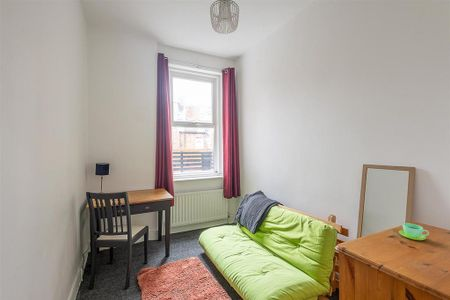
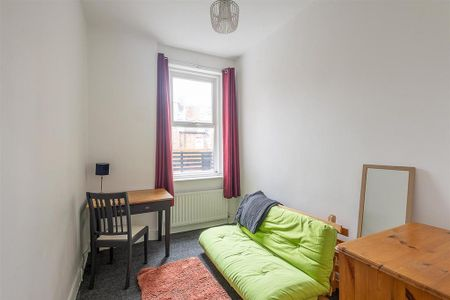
- cup [398,222,430,241]
